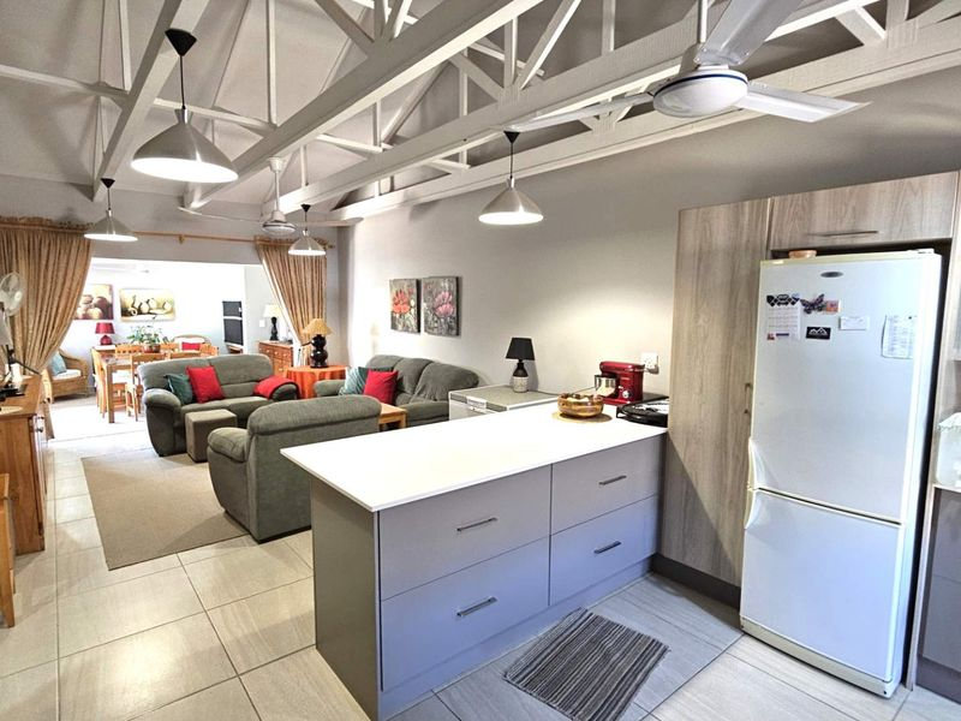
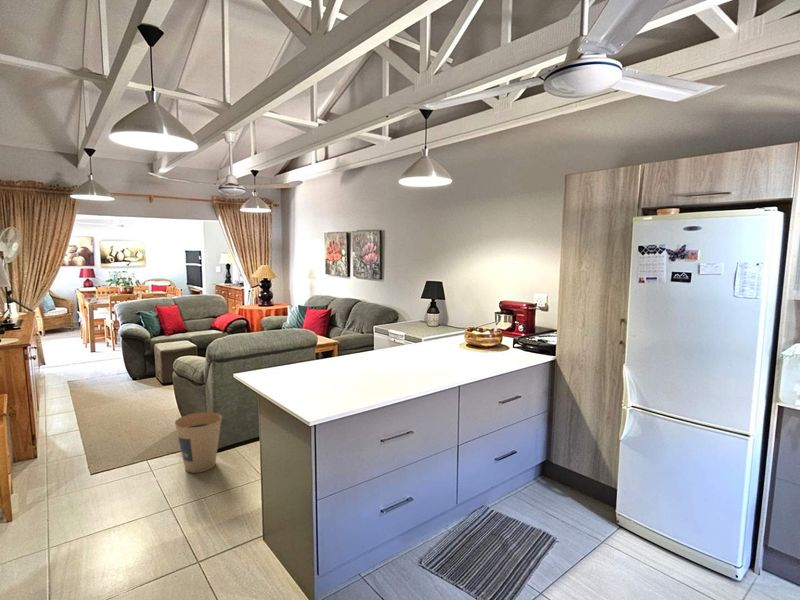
+ trash can [174,411,223,474]
